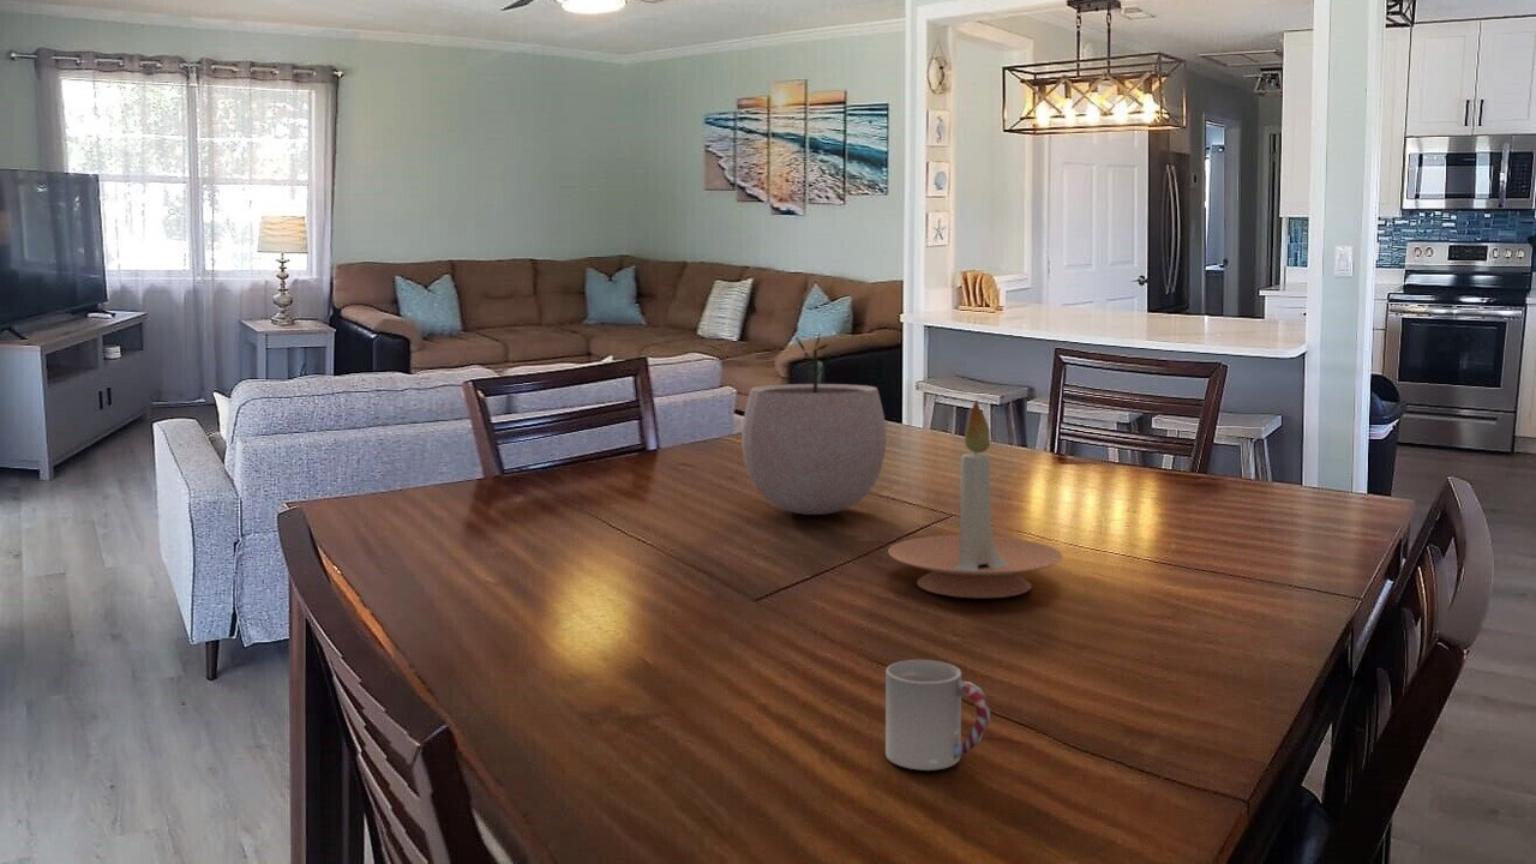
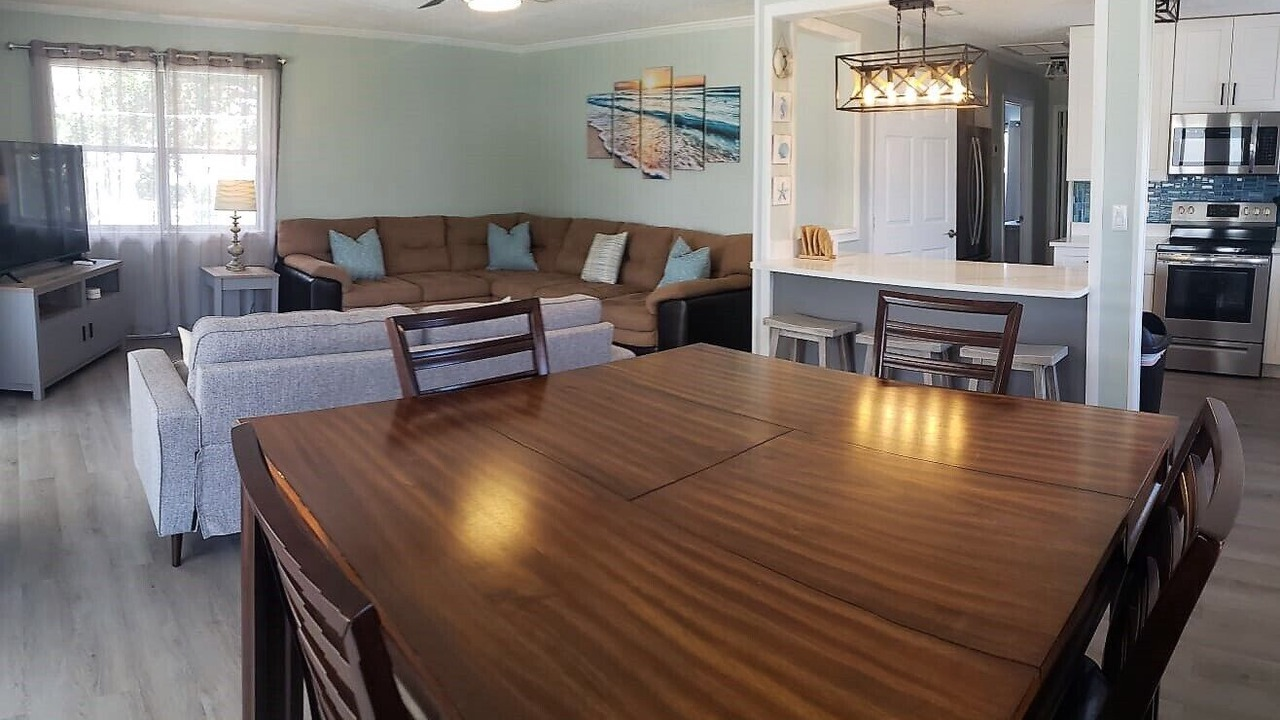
- candle holder [887,398,1063,599]
- plant pot [740,332,888,516]
- cup [884,659,991,772]
